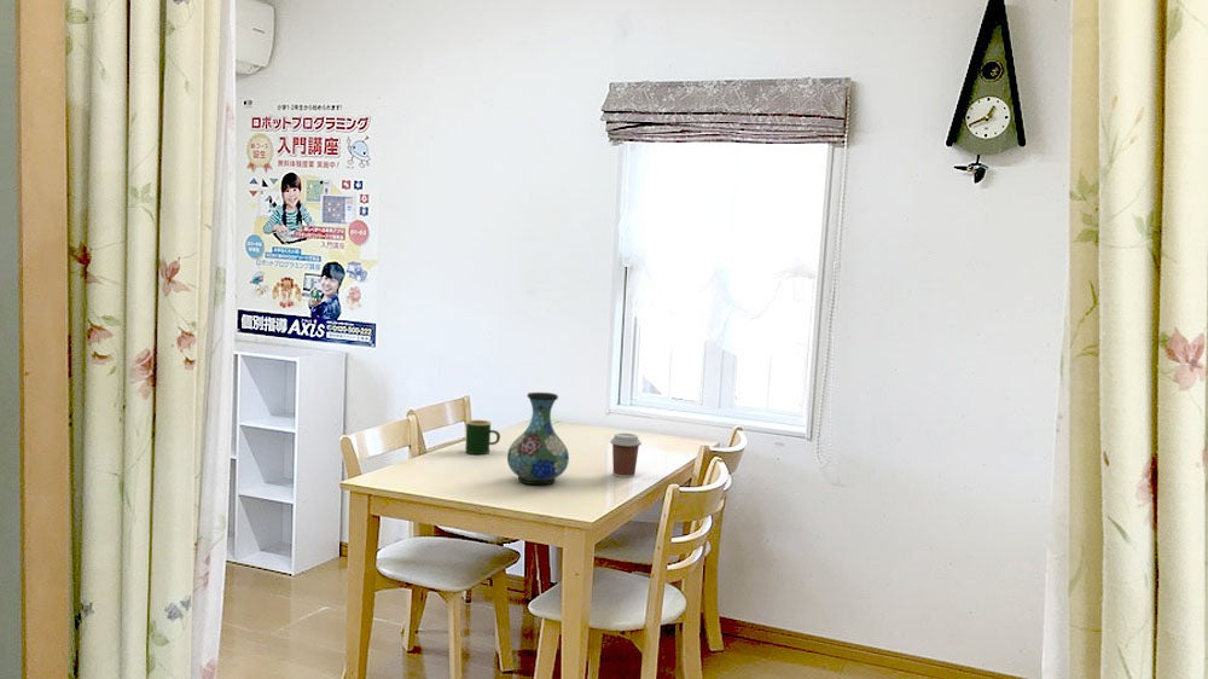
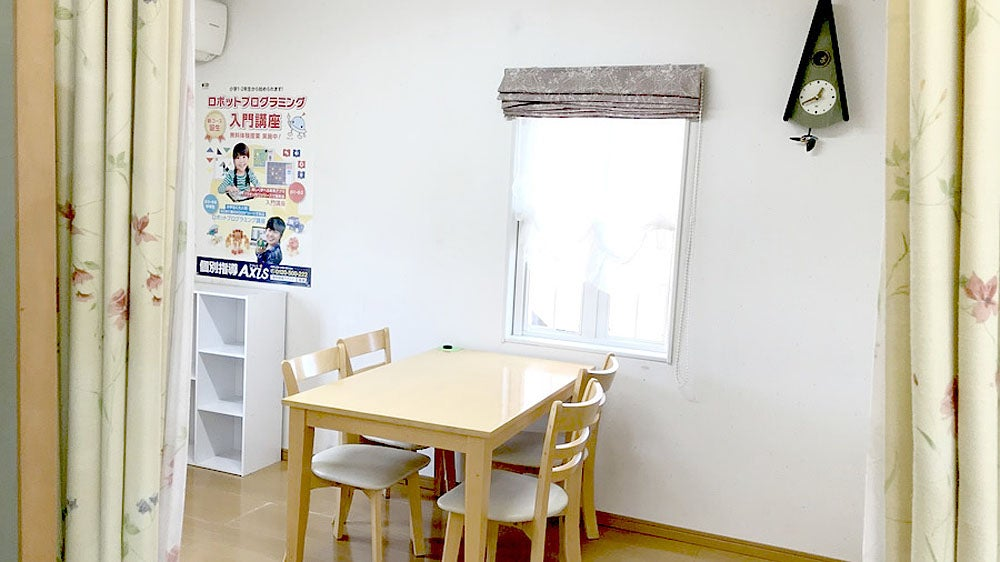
- coffee cup [609,433,643,478]
- vase [506,391,570,486]
- mug [464,419,501,455]
